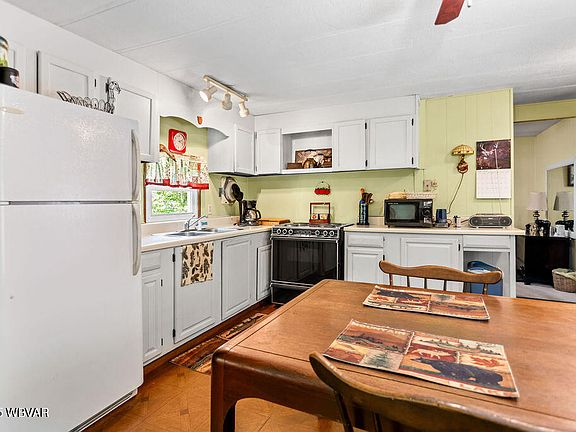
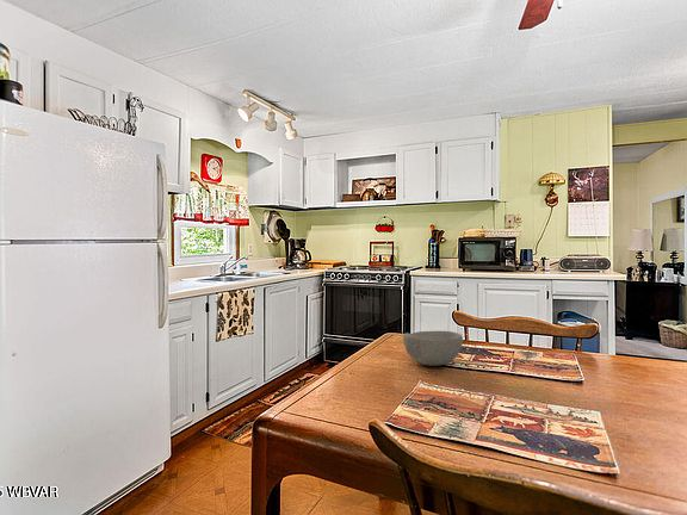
+ bowl [402,330,464,367]
